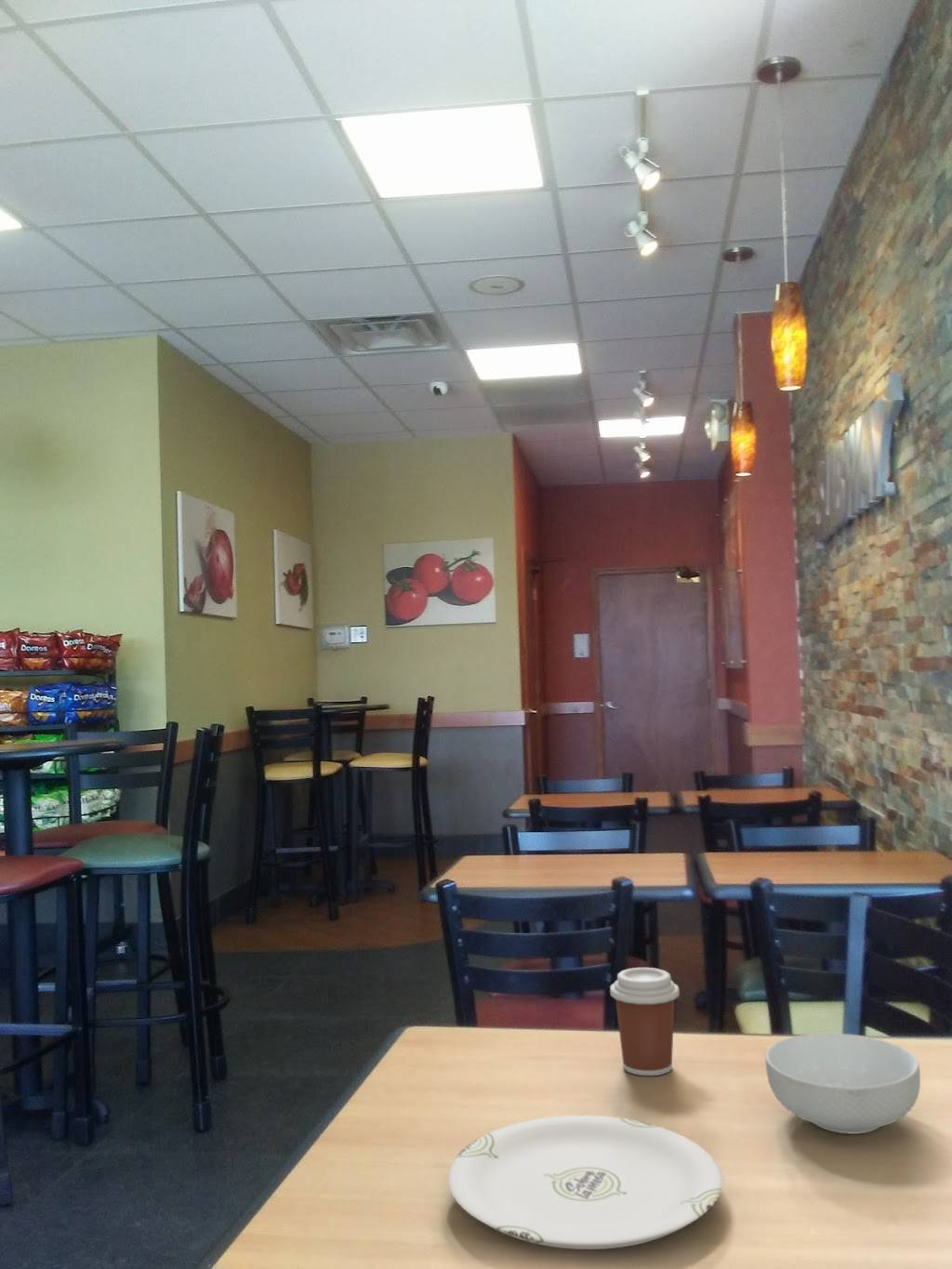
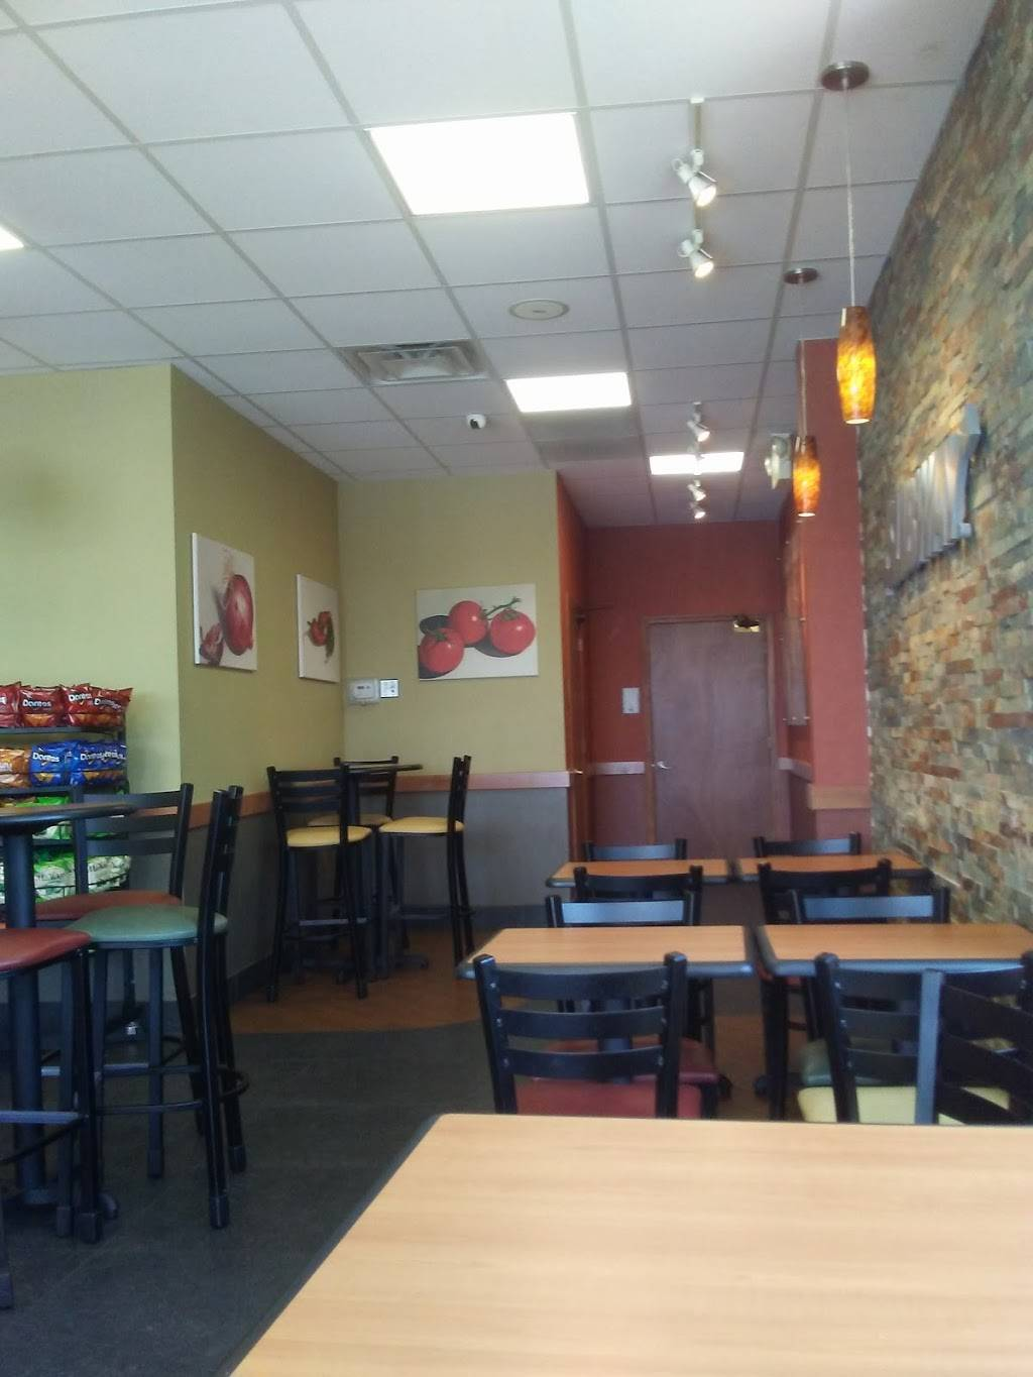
- plate [447,1115,723,1250]
- coffee cup [609,967,681,1077]
- cereal bowl [764,1032,921,1135]
